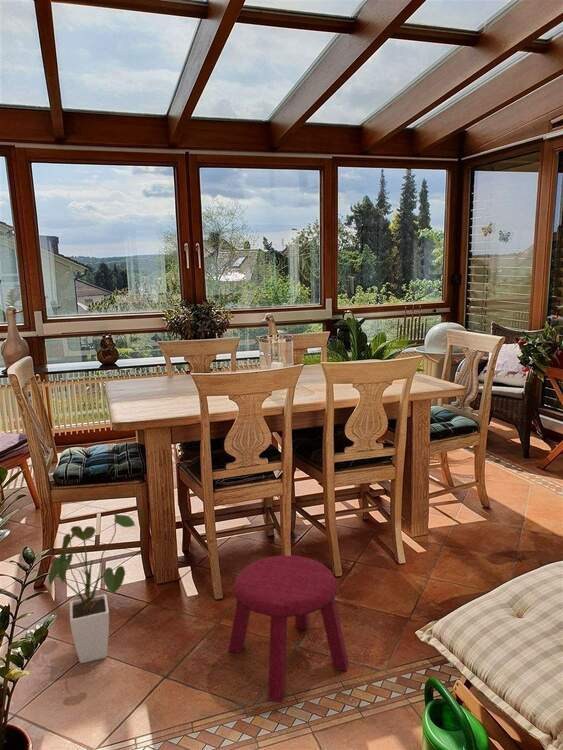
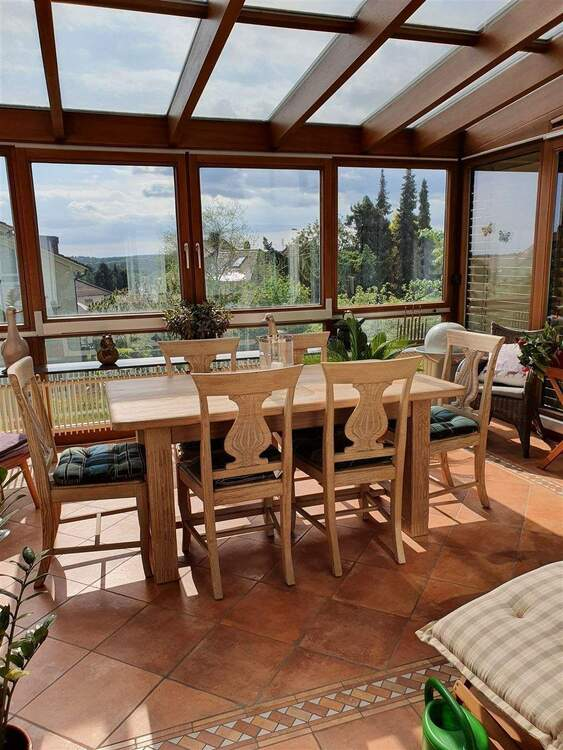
- stool [228,554,350,703]
- house plant [47,512,136,664]
